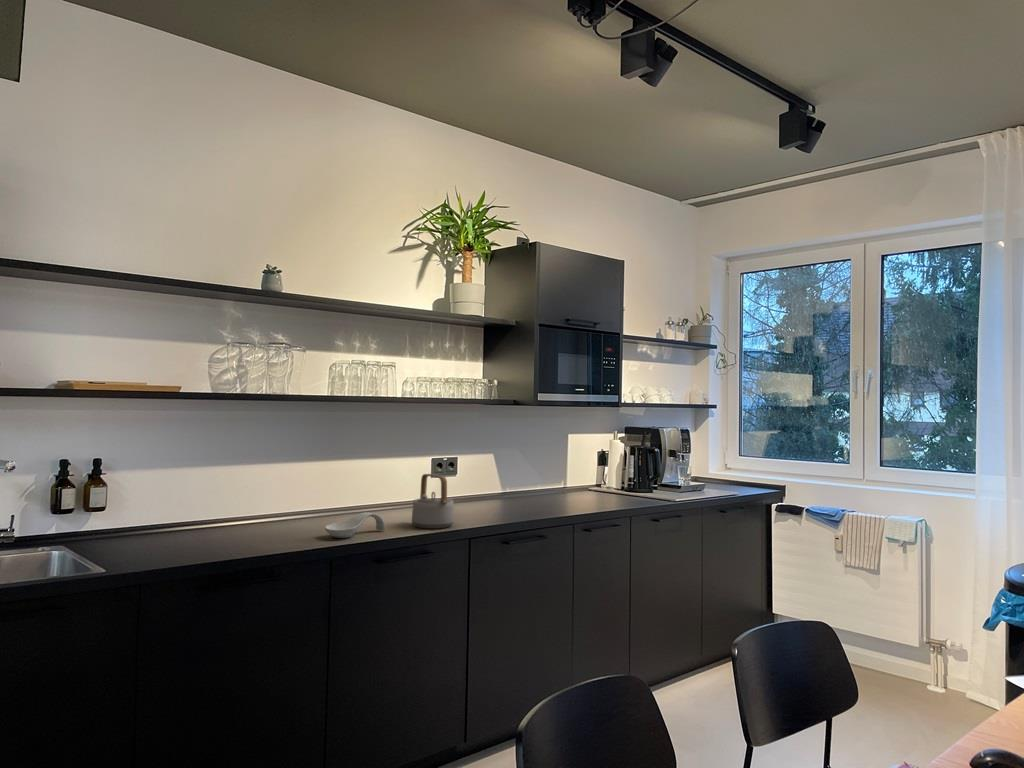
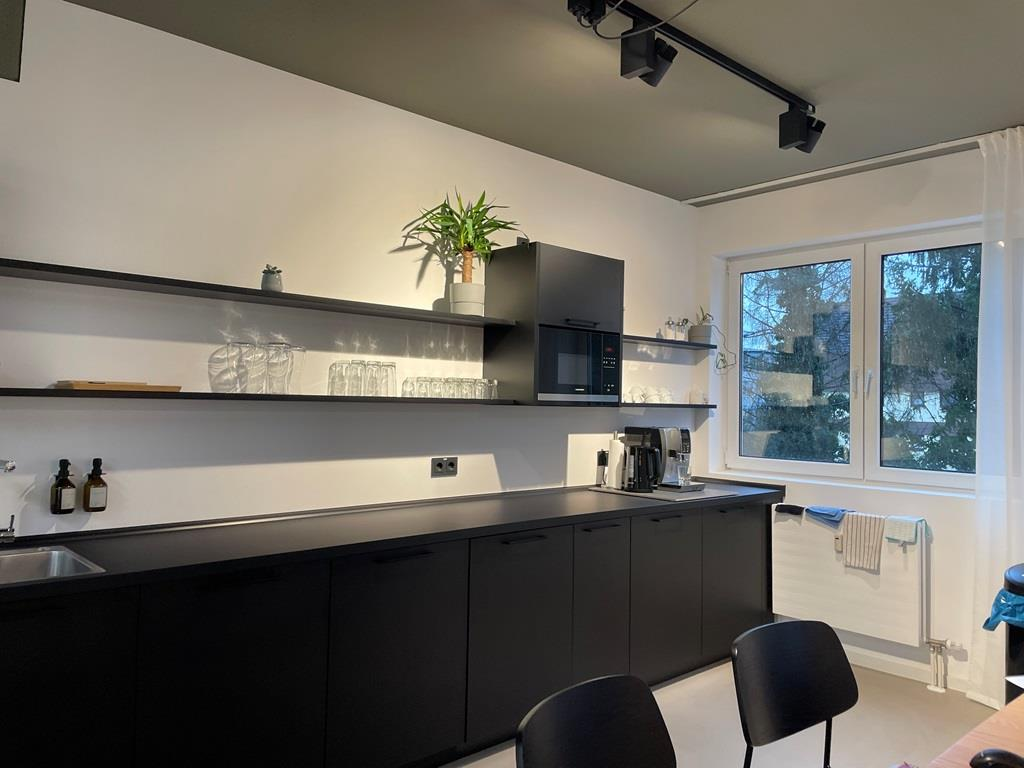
- teapot [411,473,455,530]
- spoon rest [324,511,386,539]
